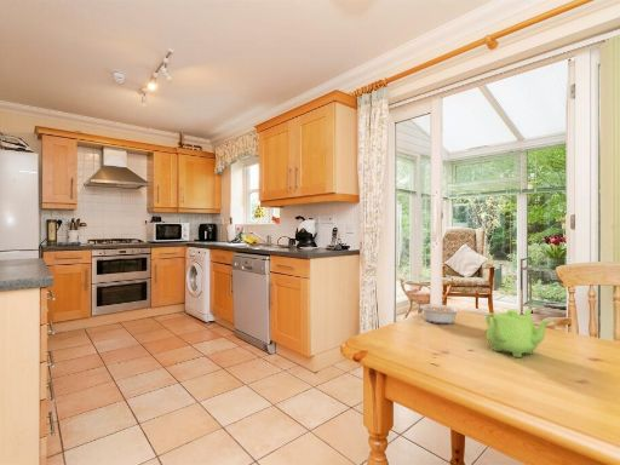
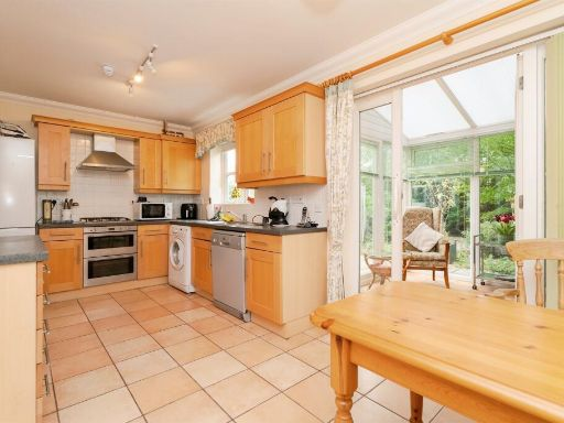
- teapot [484,308,553,358]
- legume [418,299,461,326]
